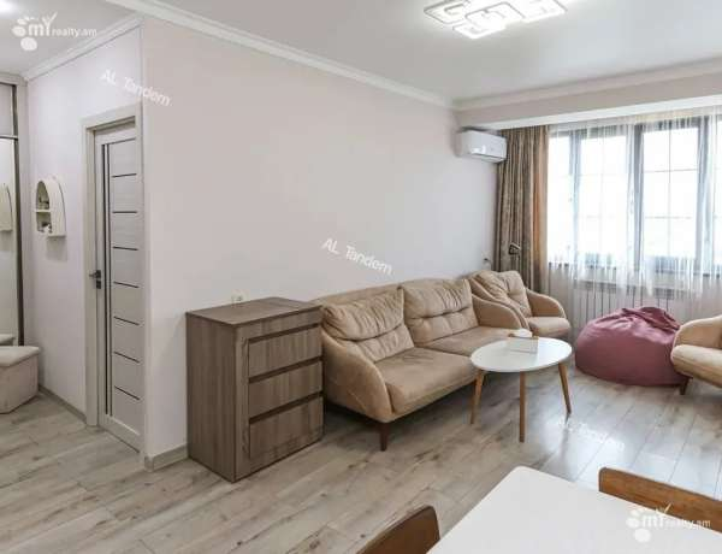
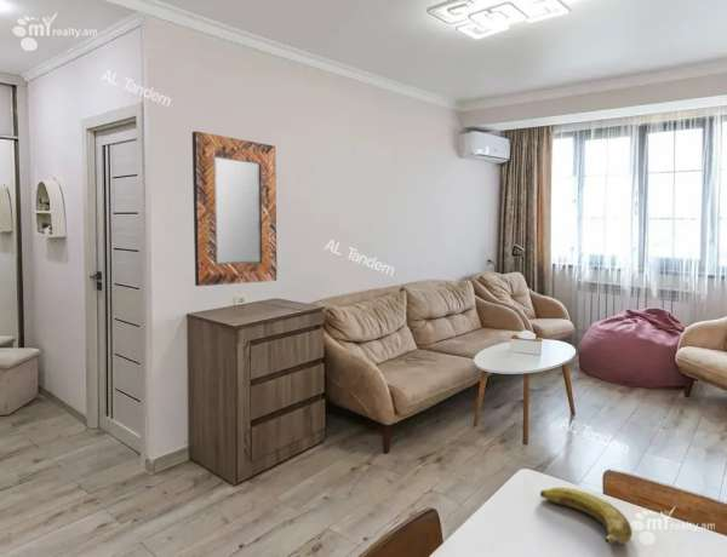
+ home mirror [191,130,277,287]
+ banana [539,486,634,545]
